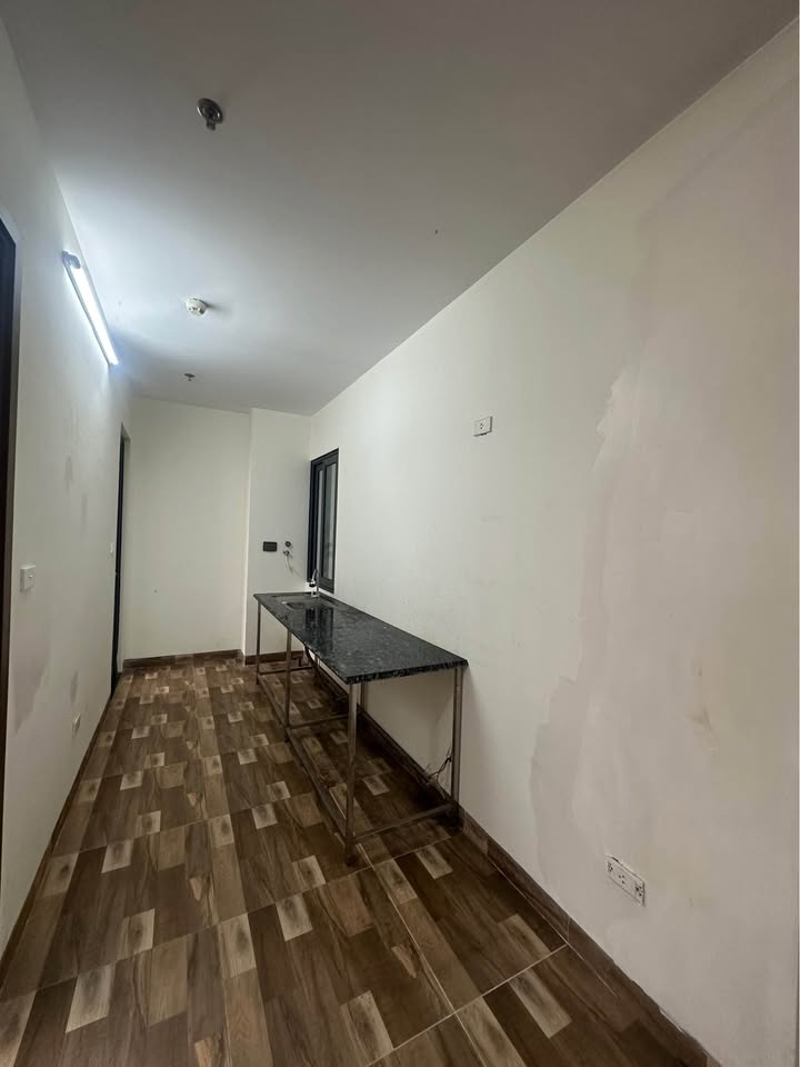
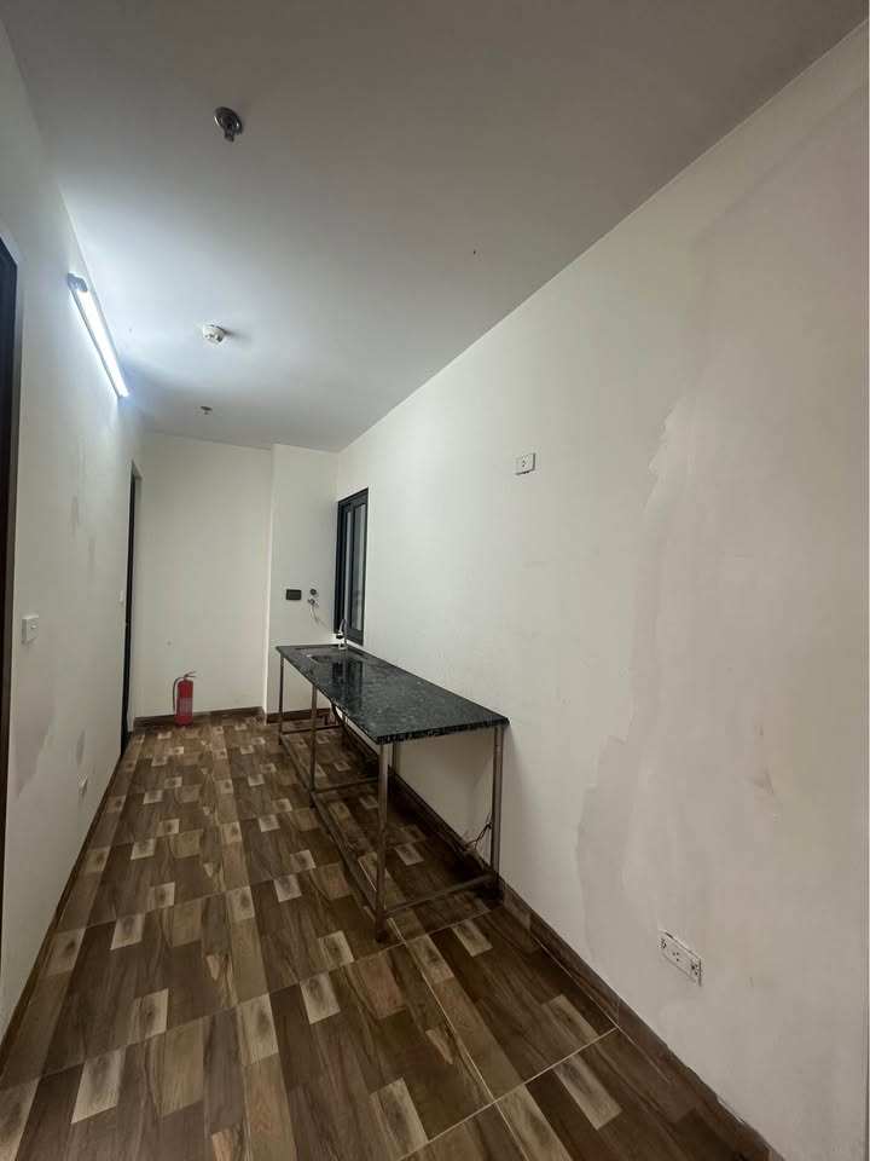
+ fire extinguisher [172,670,198,727]
